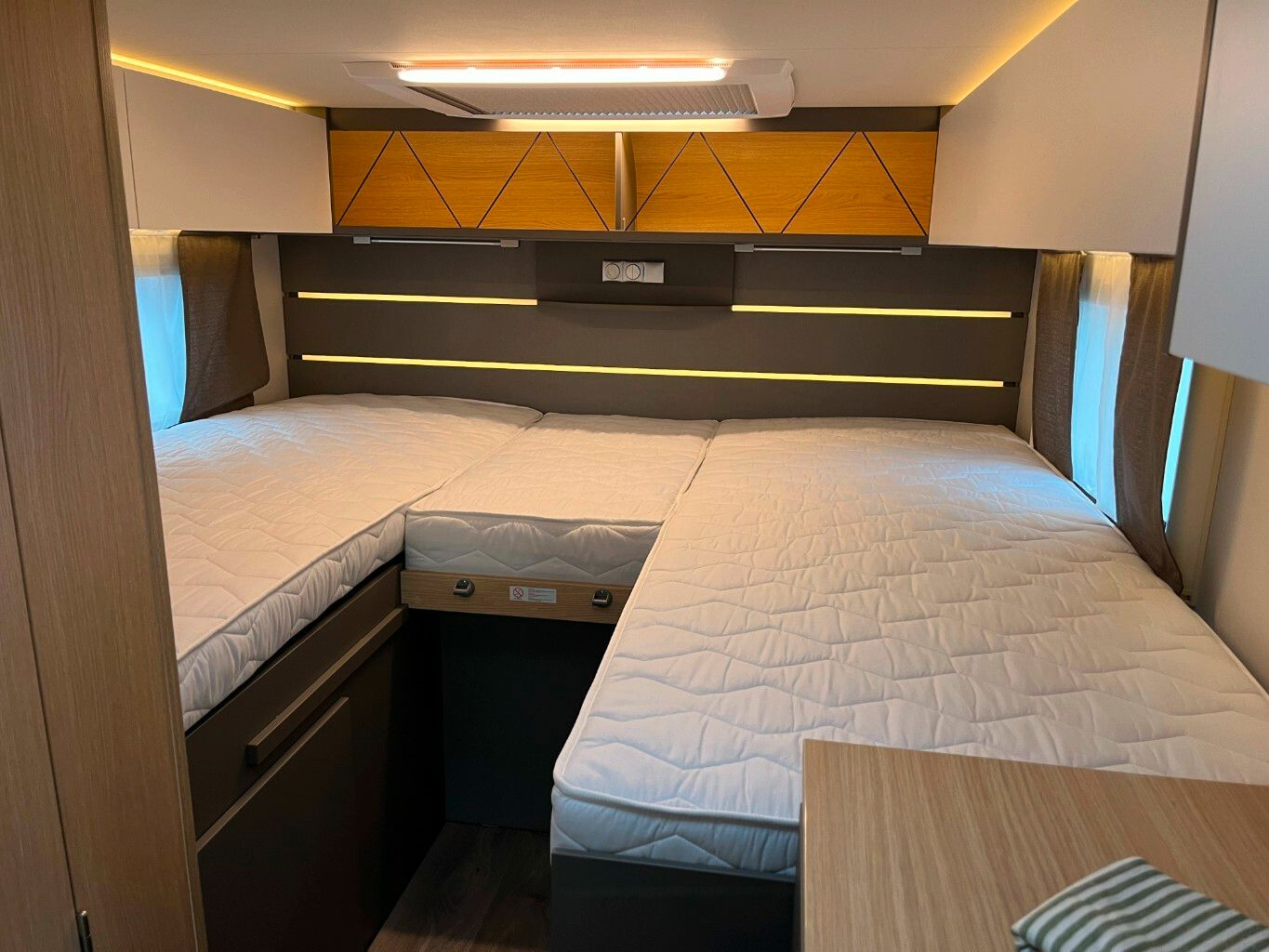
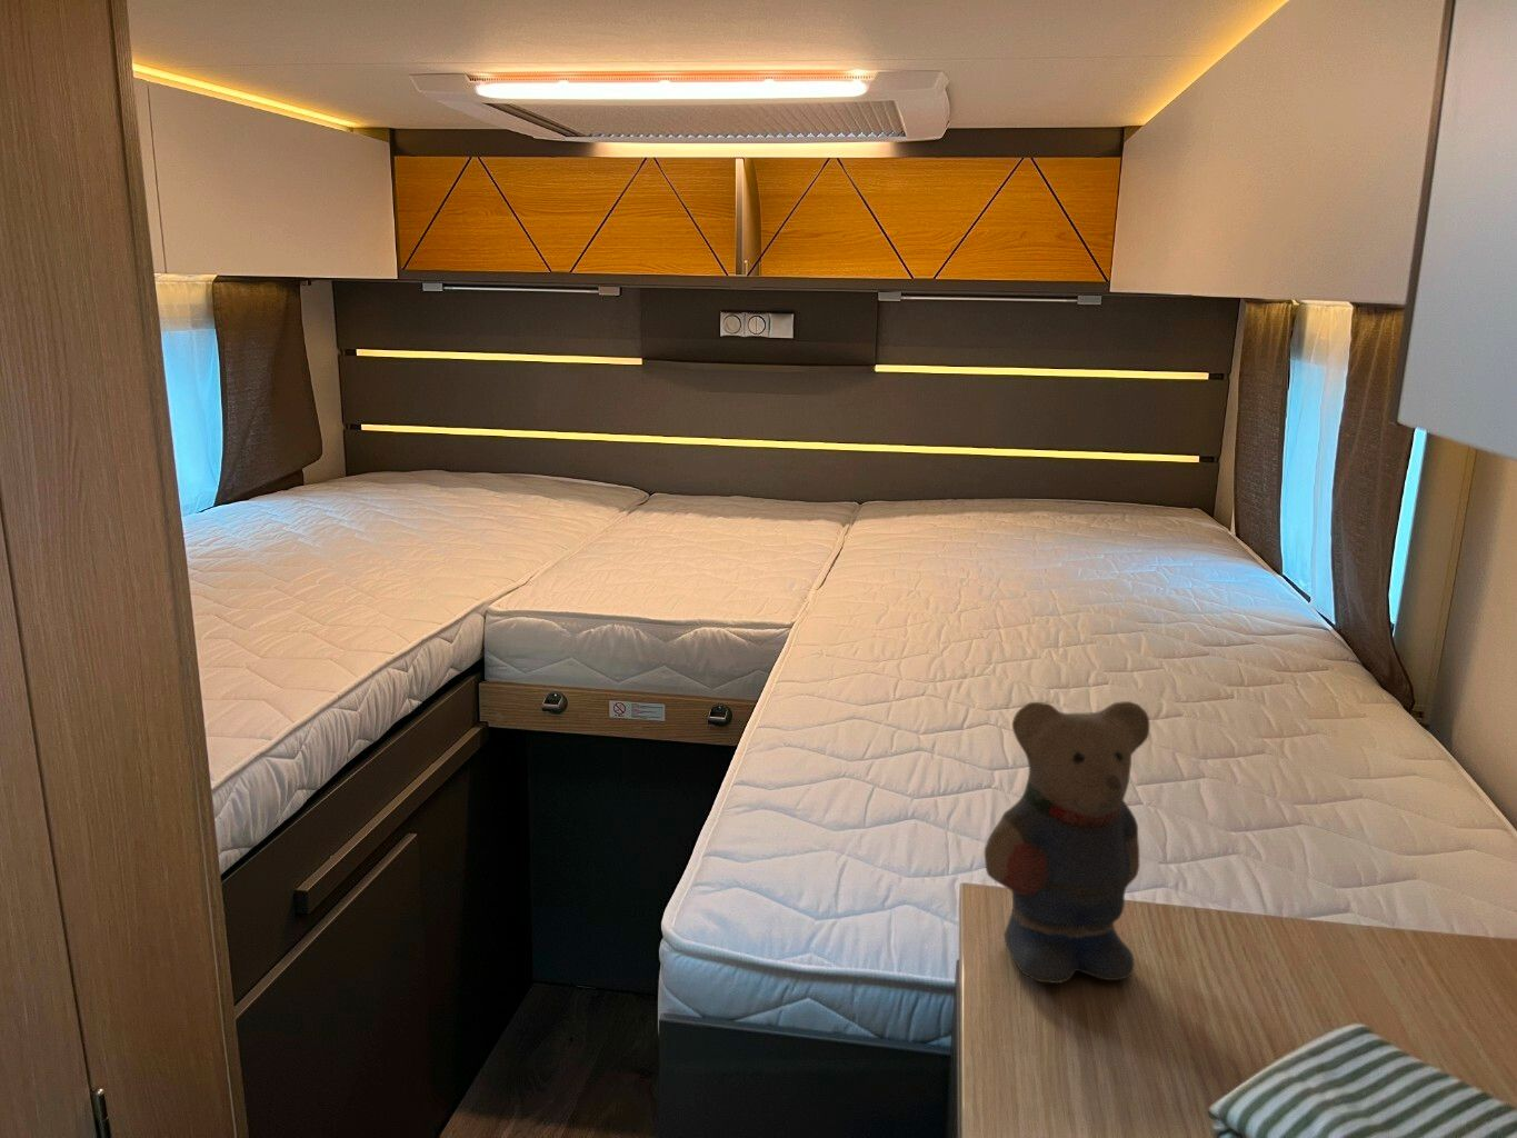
+ teddy bear [983,700,1150,985]
